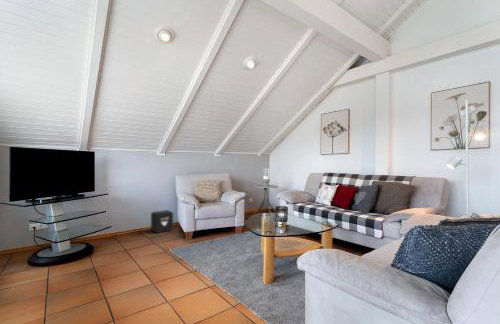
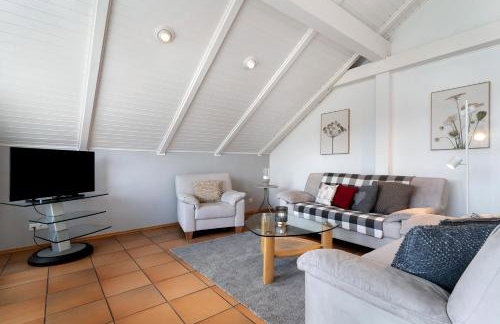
- air purifier [150,209,174,234]
